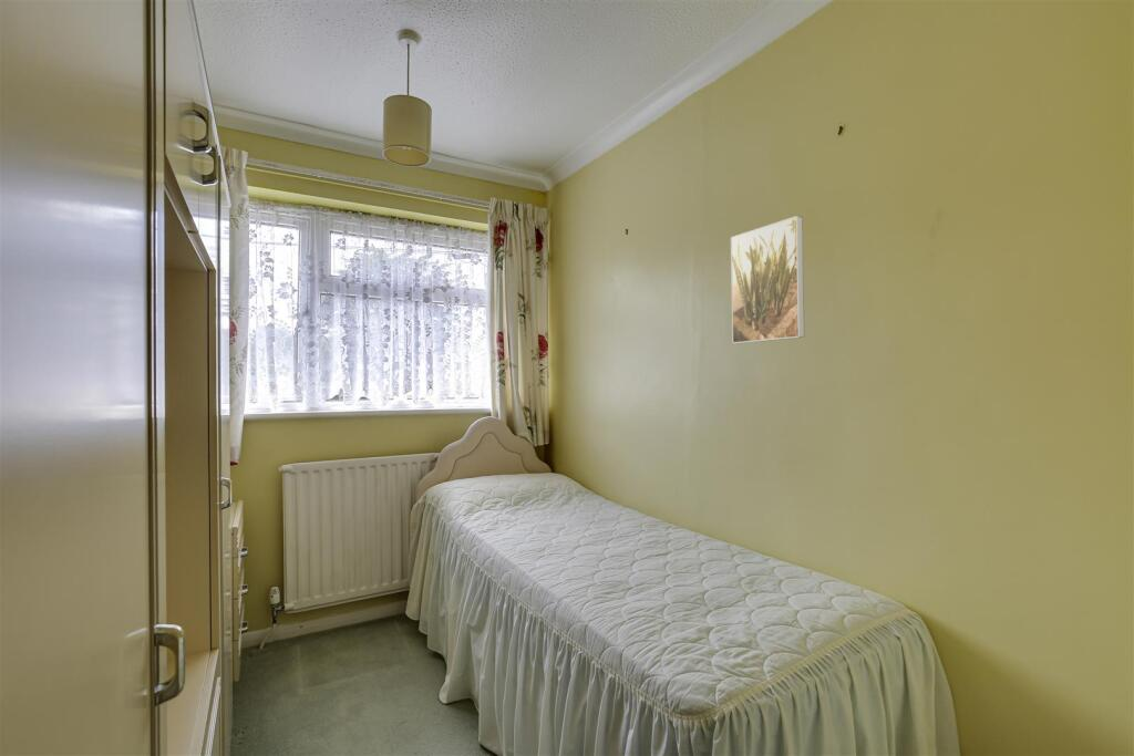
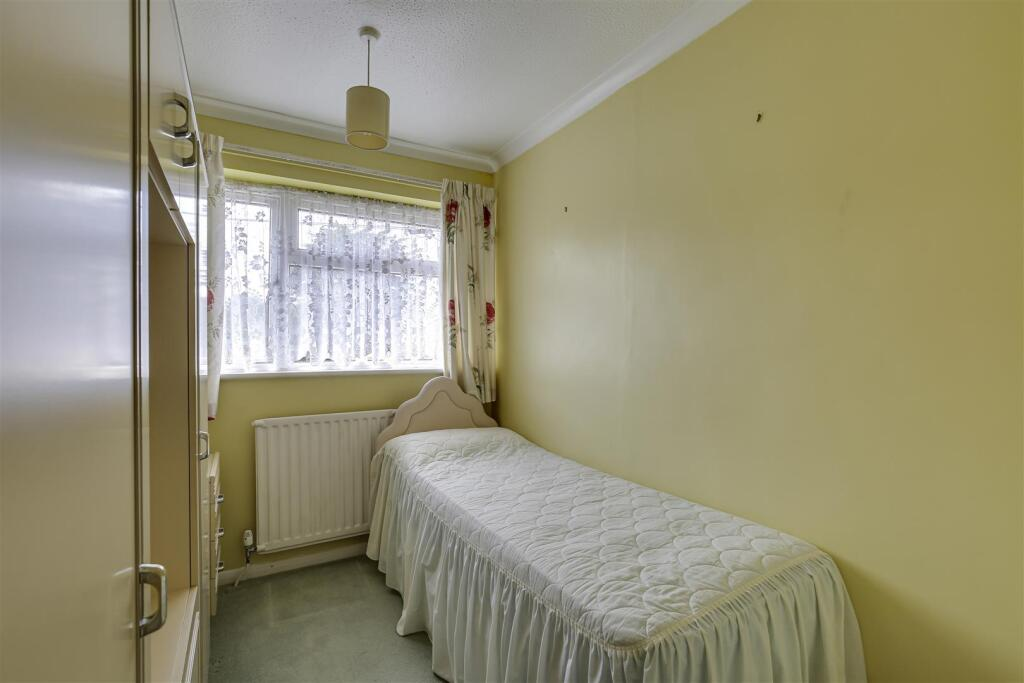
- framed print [730,215,806,344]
